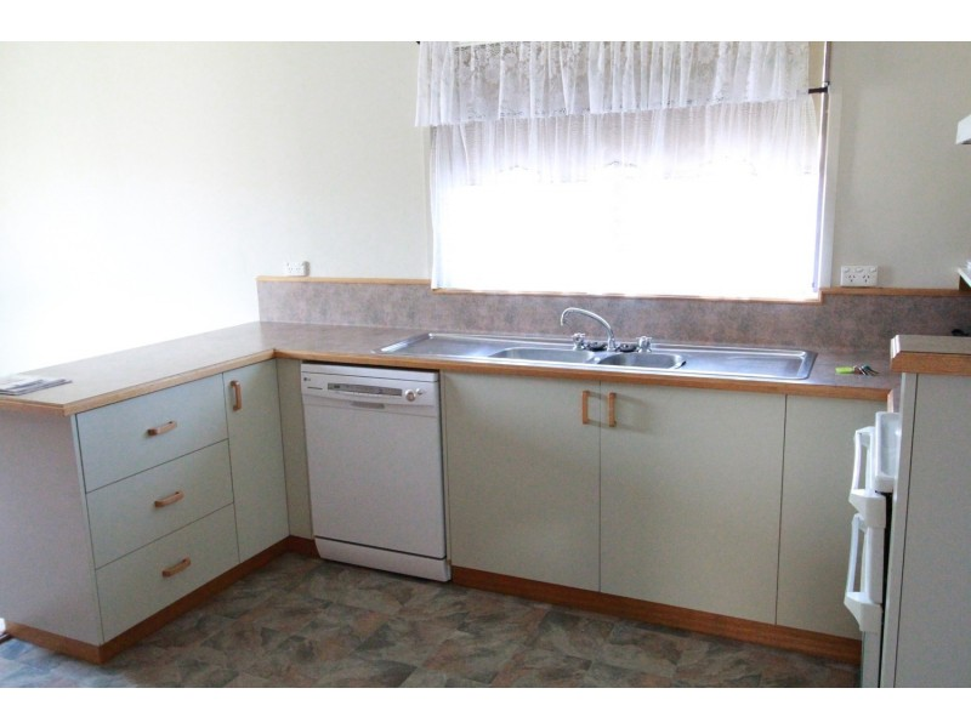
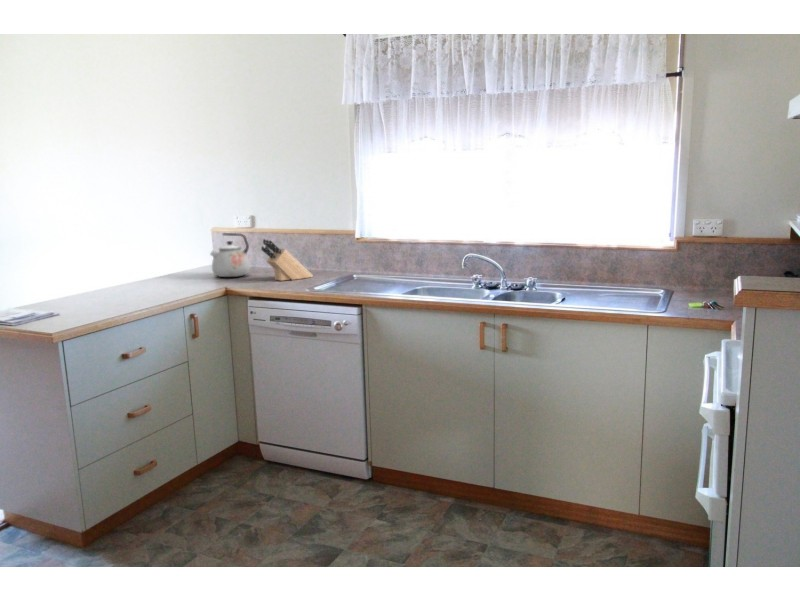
+ knife block [260,238,314,282]
+ kettle [209,232,251,278]
